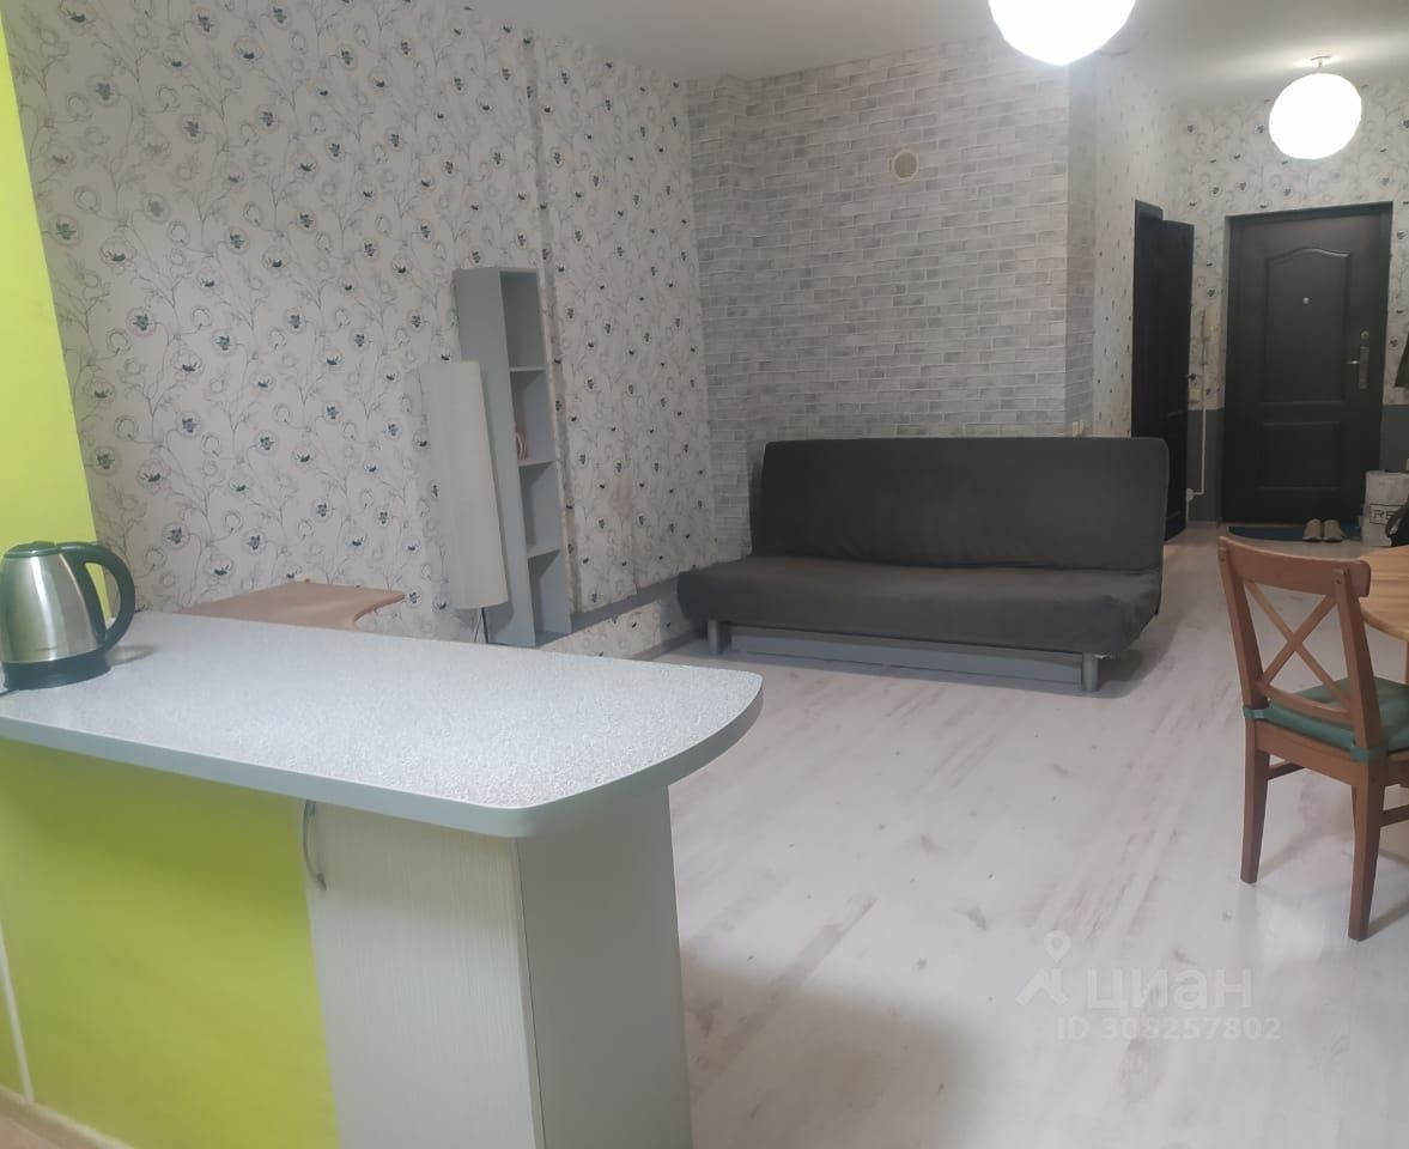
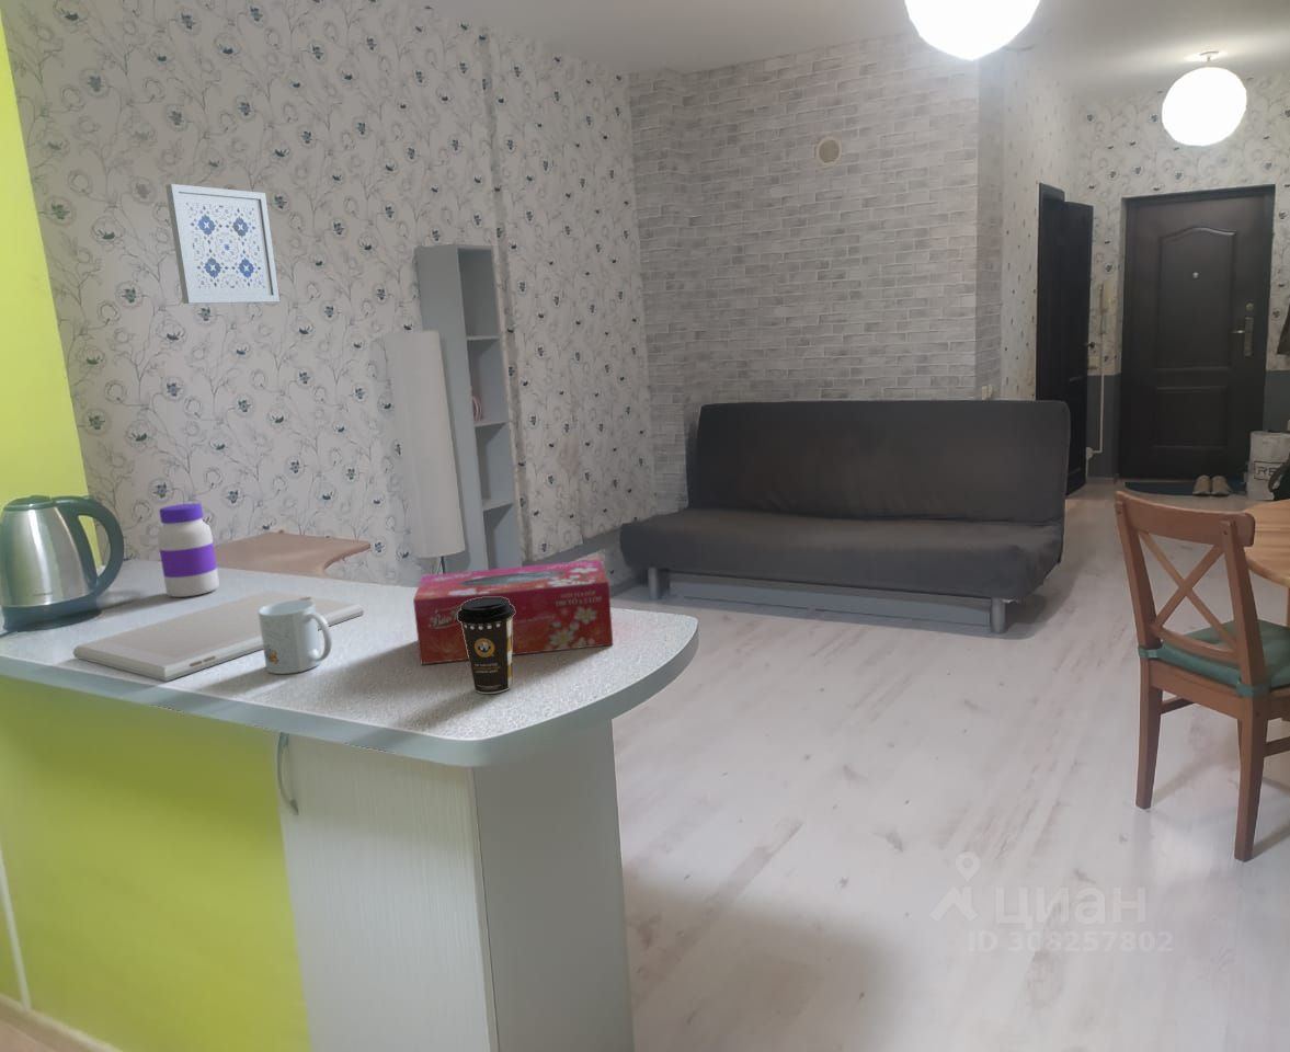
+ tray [72,590,365,683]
+ tissue box [412,559,614,665]
+ wall art [164,183,281,305]
+ mug [259,601,333,675]
+ jar [157,502,220,598]
+ coffee cup [458,597,515,695]
